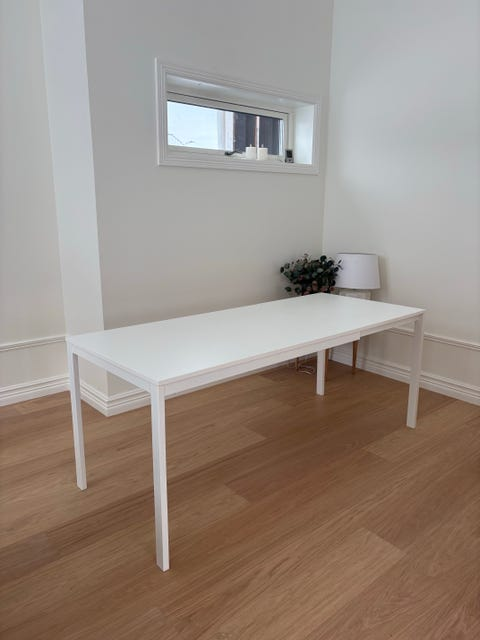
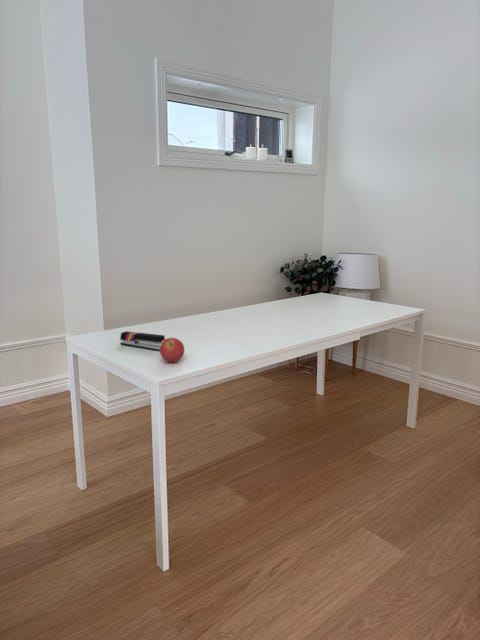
+ fruit [159,337,185,363]
+ stapler [119,330,166,352]
